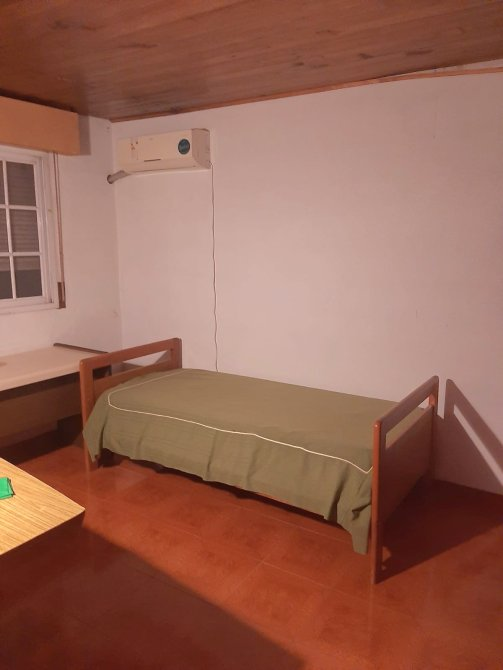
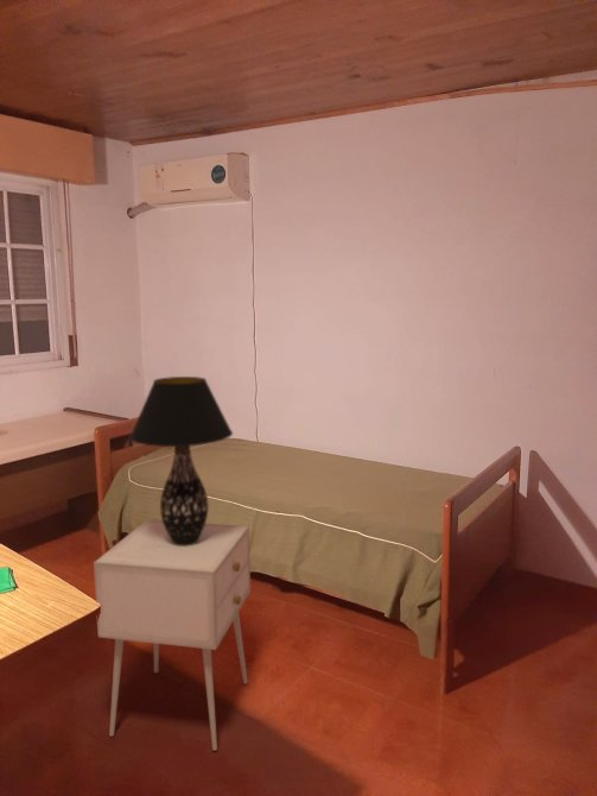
+ nightstand [93,518,252,752]
+ table lamp [128,375,234,545]
